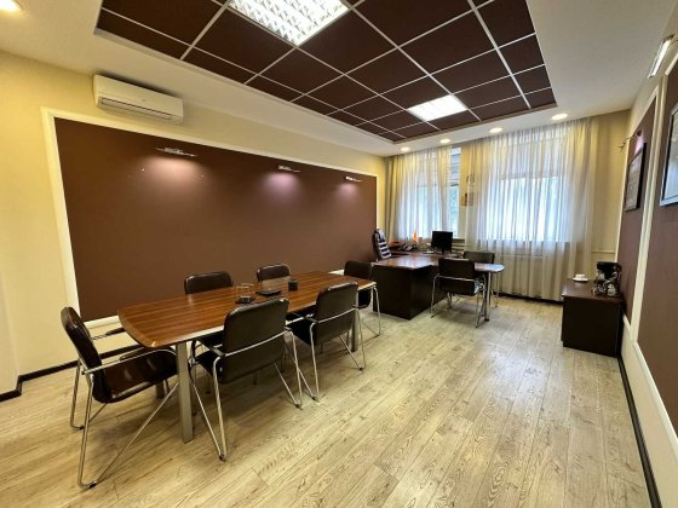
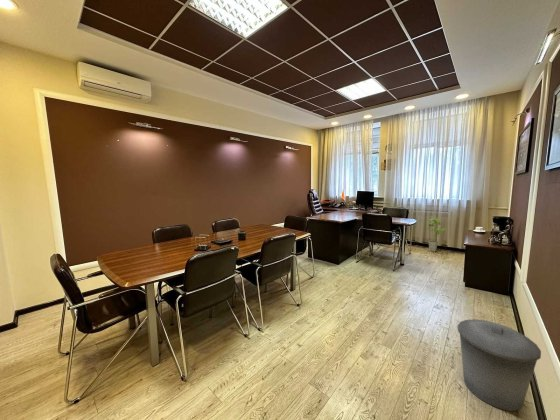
+ trash can [456,318,542,412]
+ house plant [426,217,448,253]
